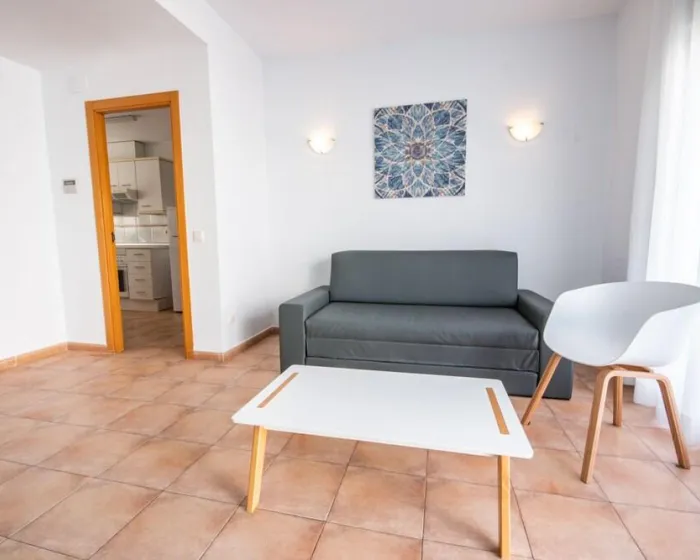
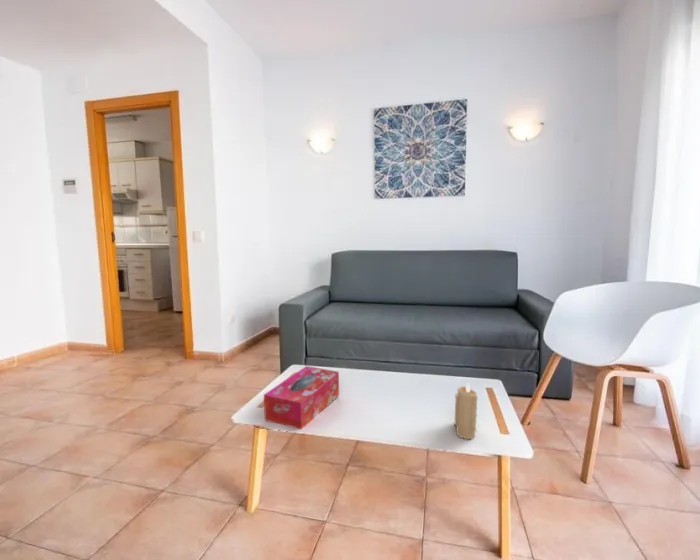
+ tissue box [263,365,340,430]
+ candle [454,383,479,440]
